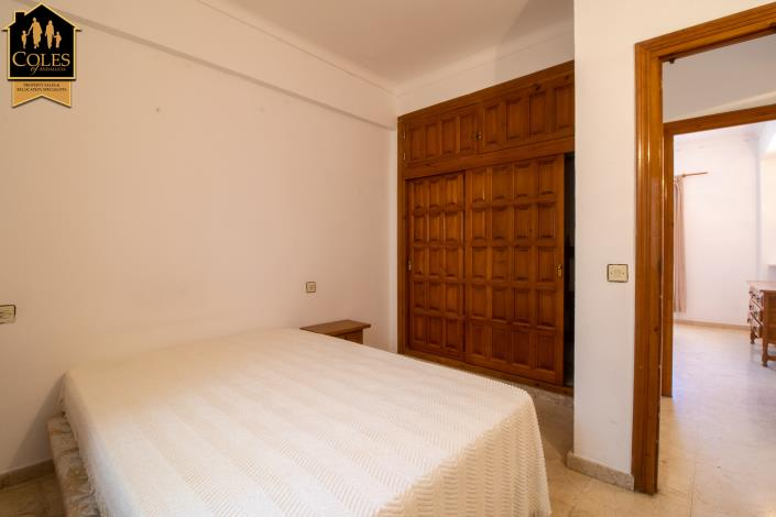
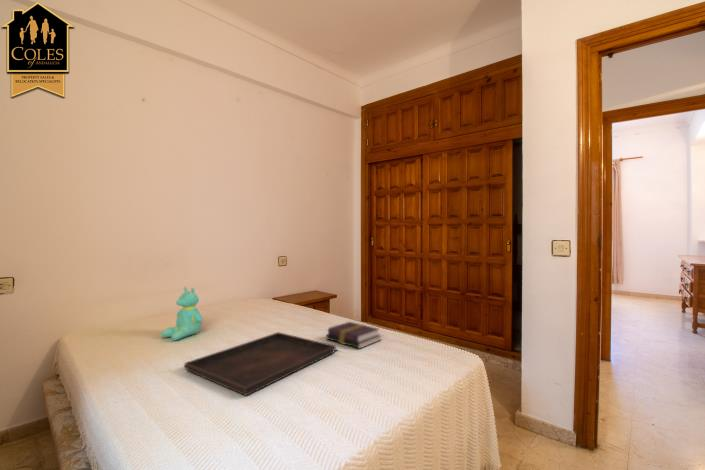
+ book [325,321,382,350]
+ teddy bear [160,286,203,342]
+ serving tray [183,331,337,397]
